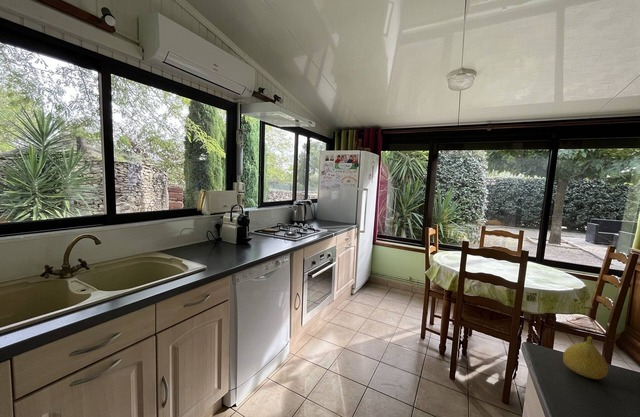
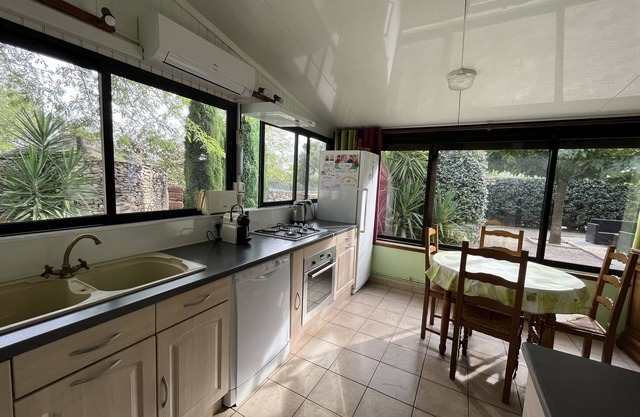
- fruit [562,335,609,380]
